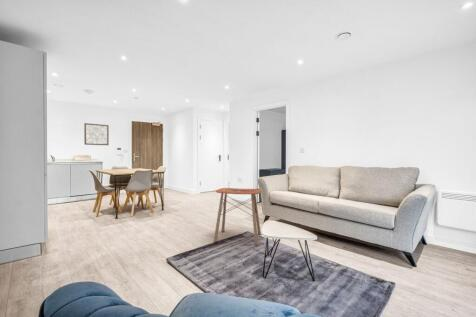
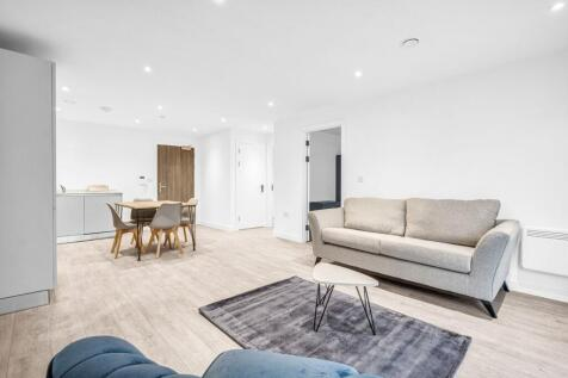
- side table [213,187,262,246]
- wall art [83,122,110,146]
